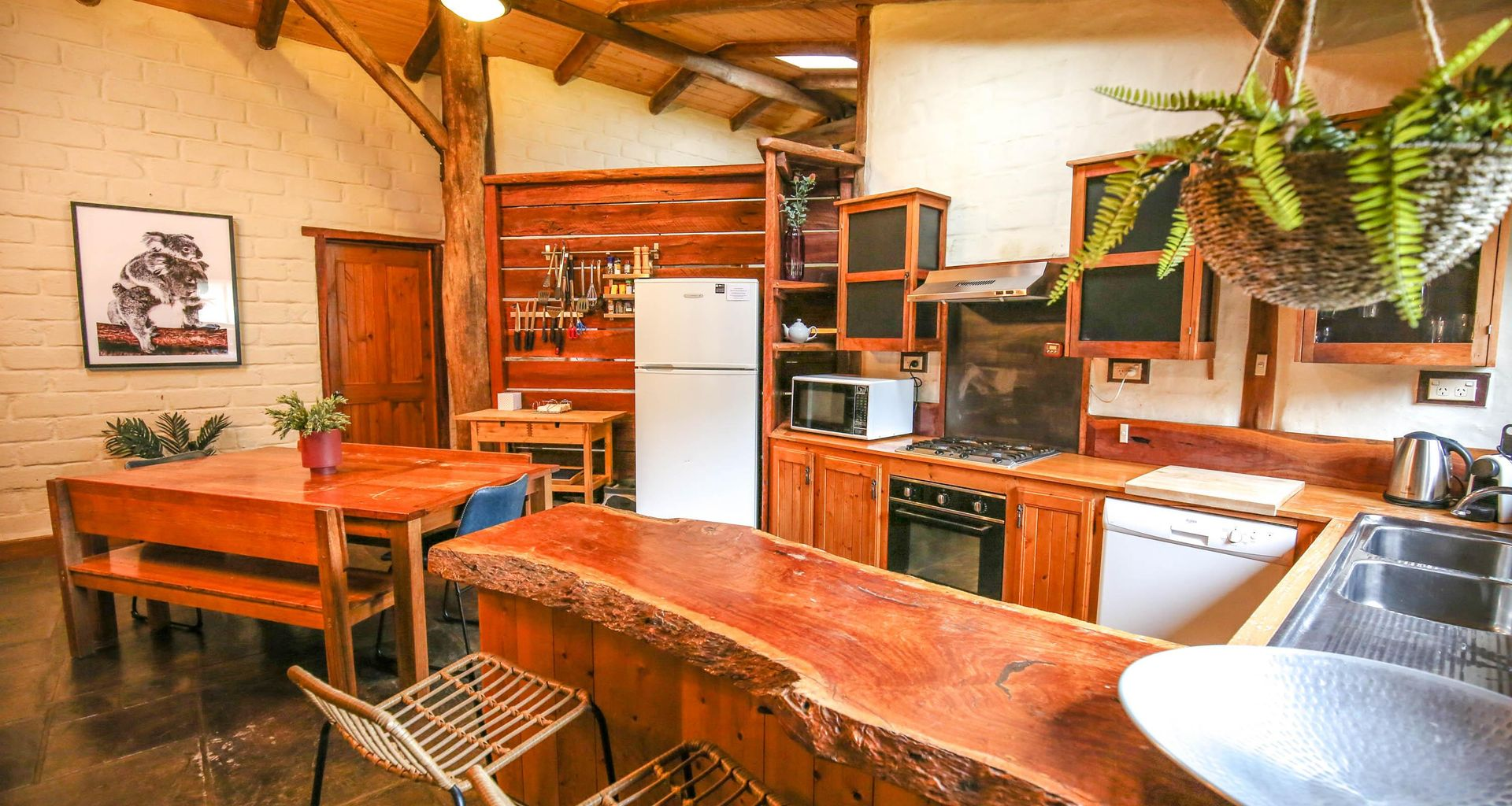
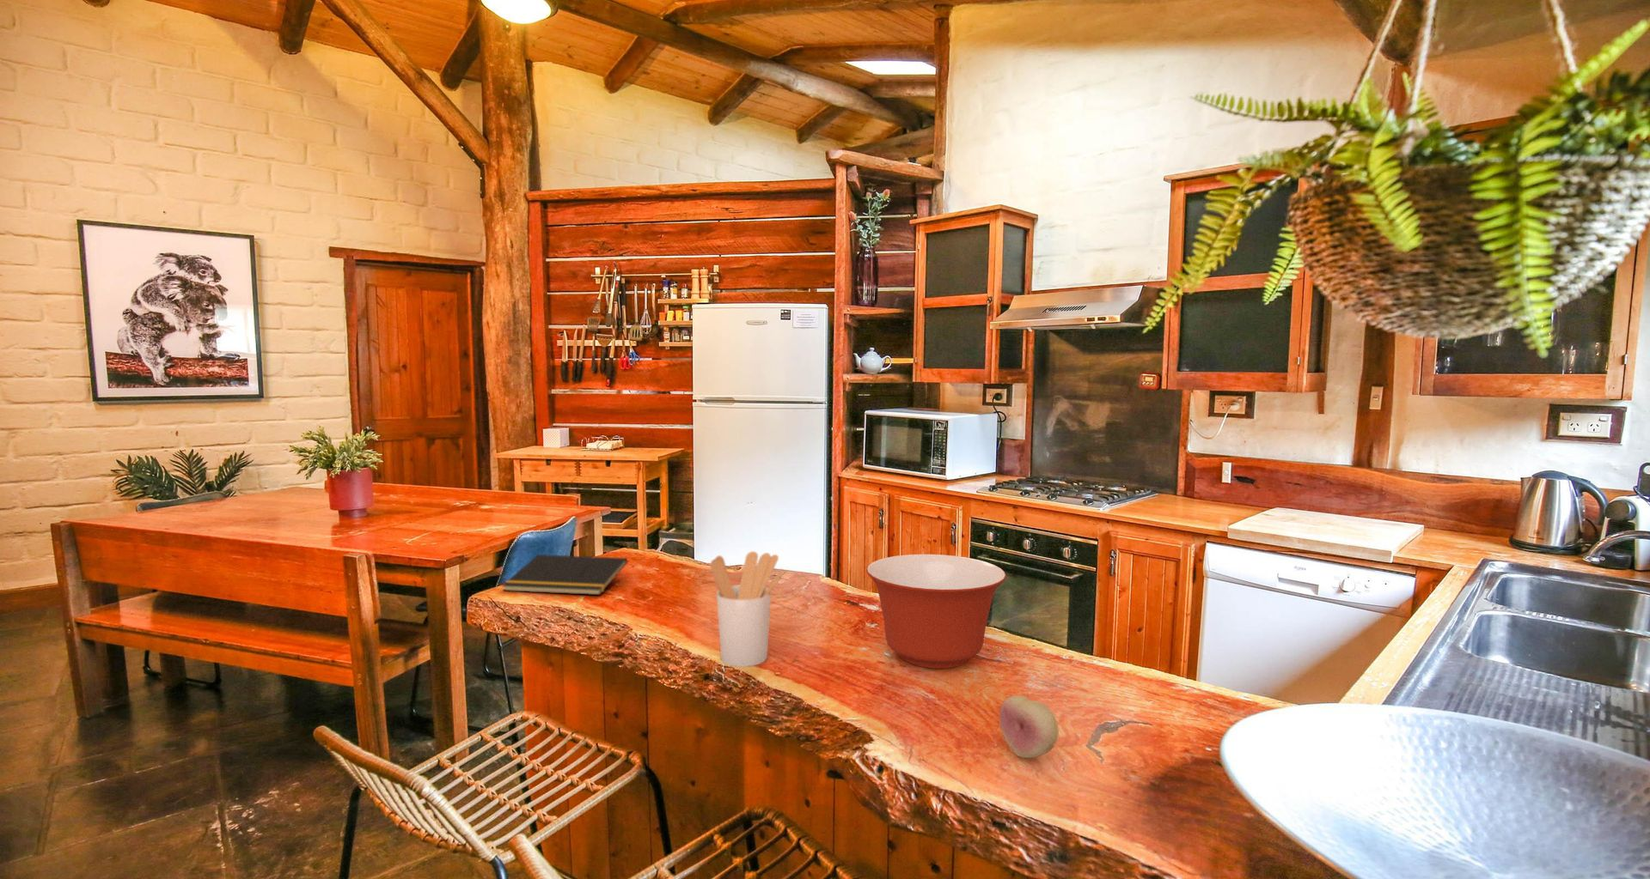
+ mixing bowl [865,554,1007,670]
+ notepad [502,554,629,595]
+ fruit [999,695,1060,759]
+ utensil holder [709,551,782,667]
